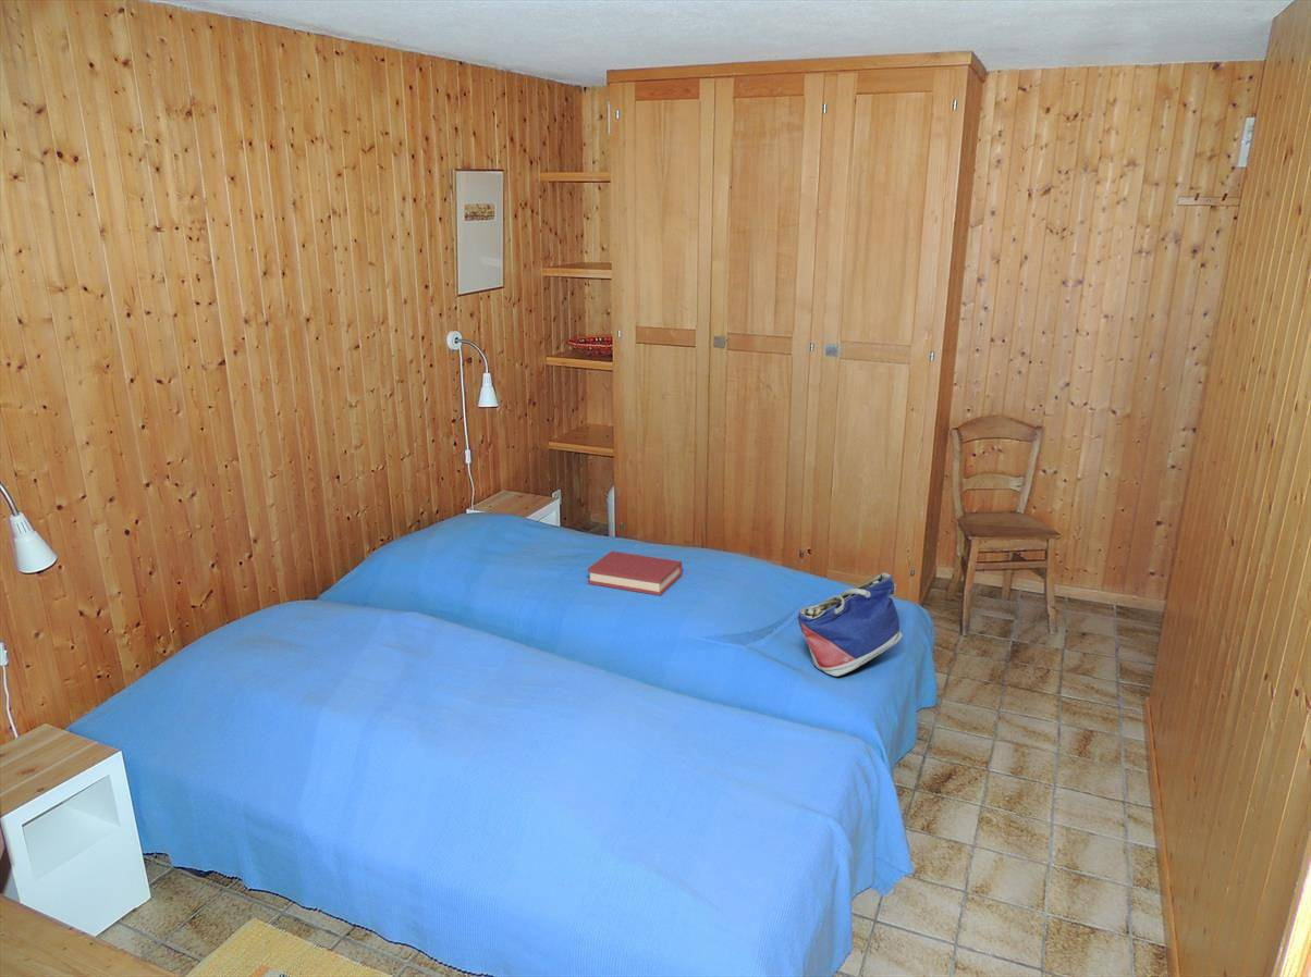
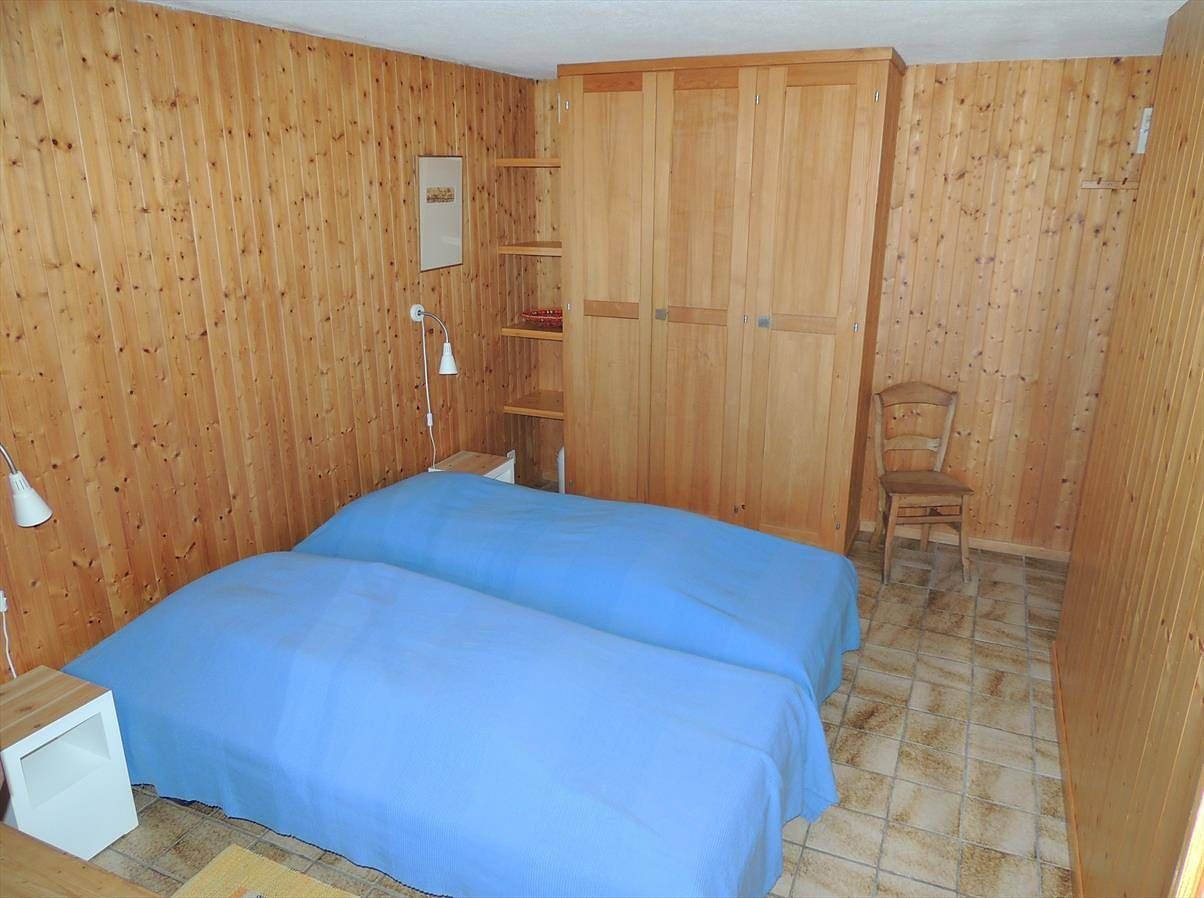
- tote bag [797,572,904,678]
- hardback book [586,551,683,596]
